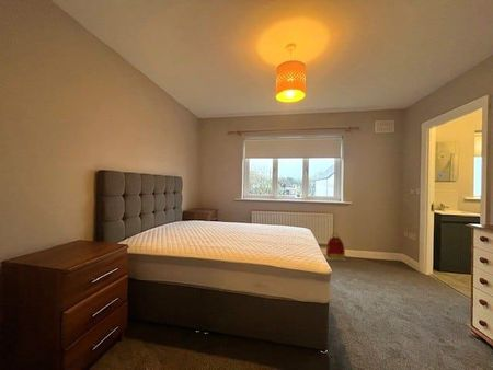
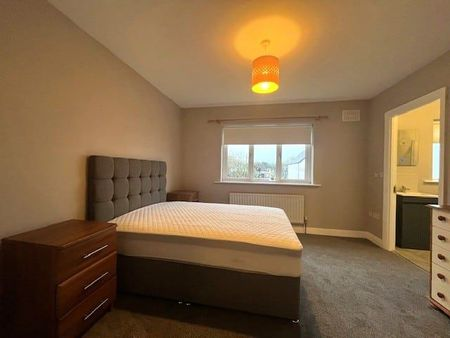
- backpack [324,232,347,262]
